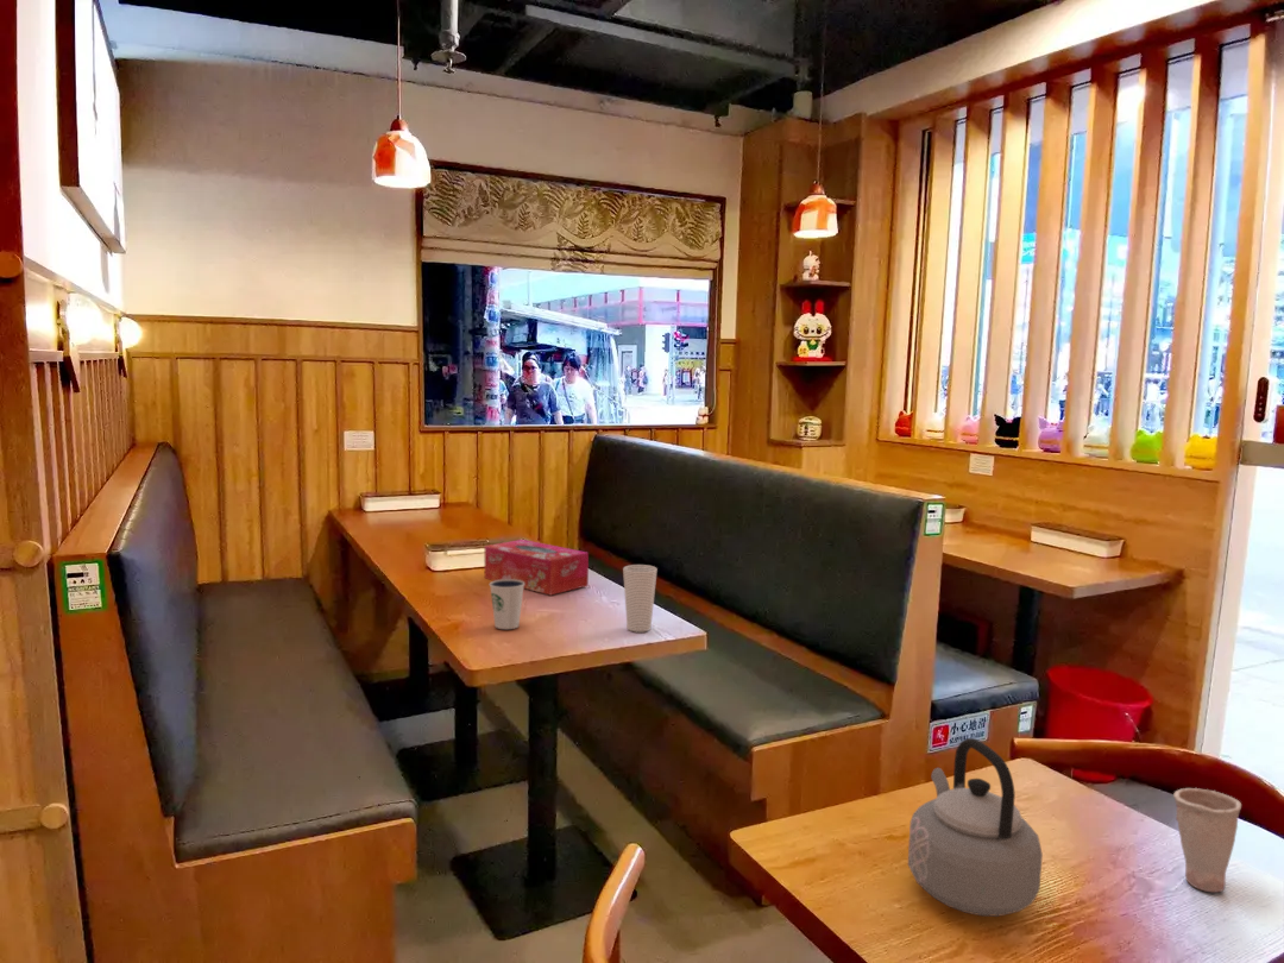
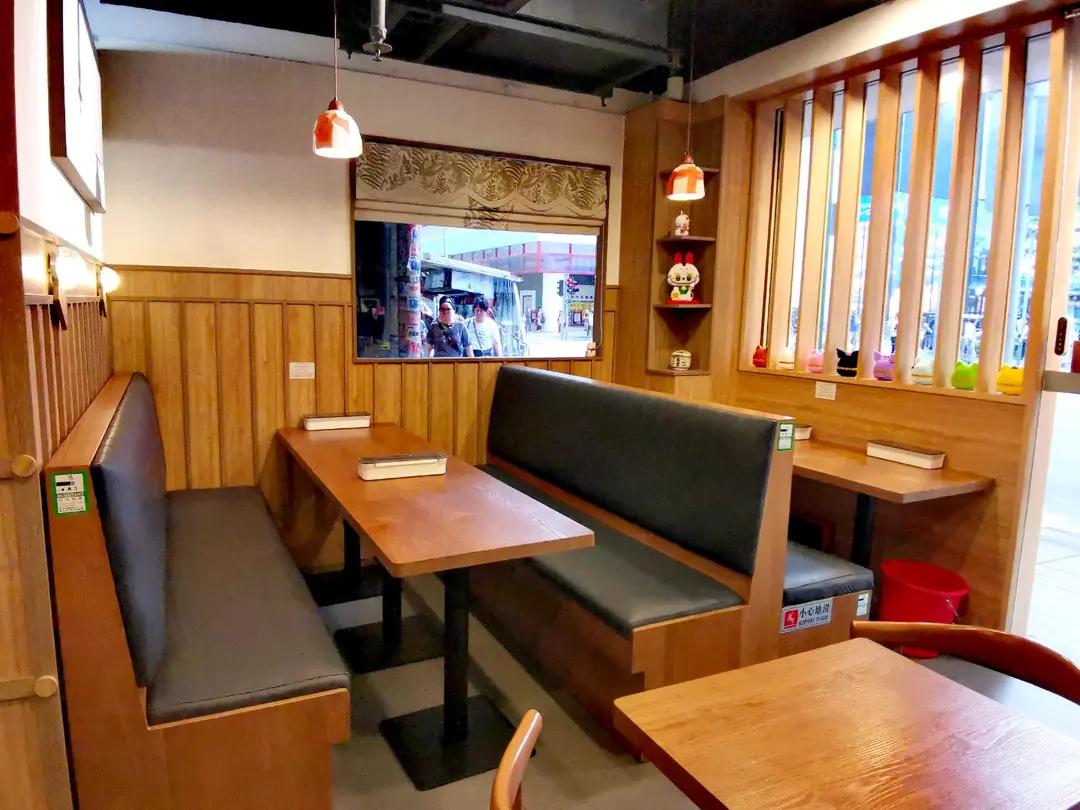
- teapot [907,737,1044,918]
- cup [1172,787,1242,893]
- cup [622,564,659,634]
- tissue box [484,539,590,596]
- dixie cup [489,579,524,630]
